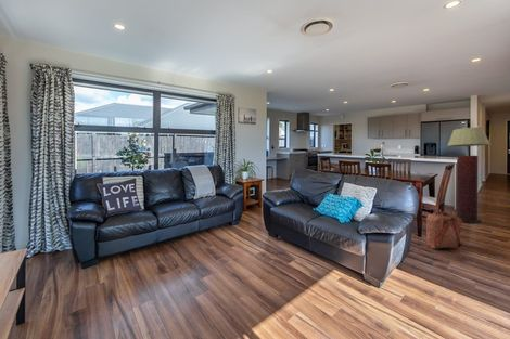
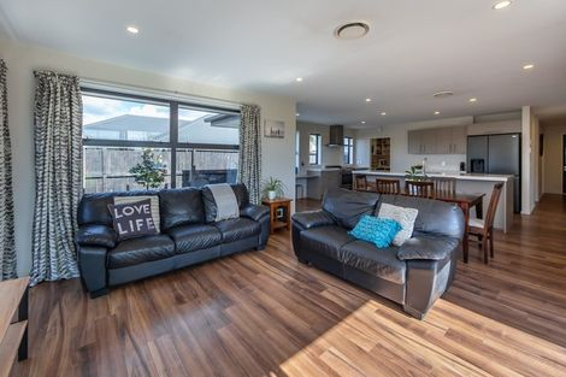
- floor lamp [446,127,490,224]
- backpack [425,210,464,250]
